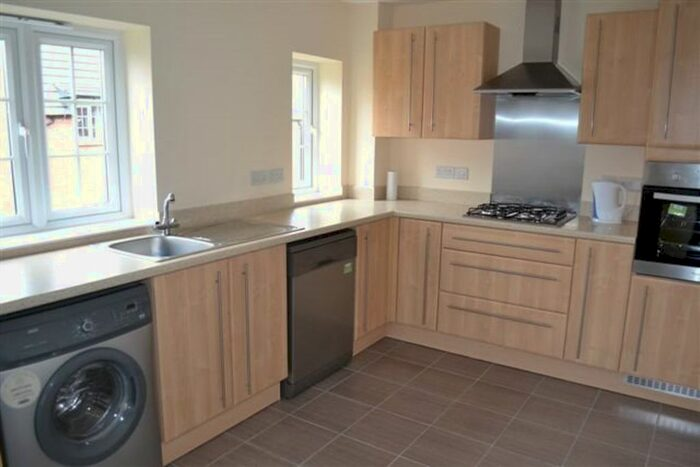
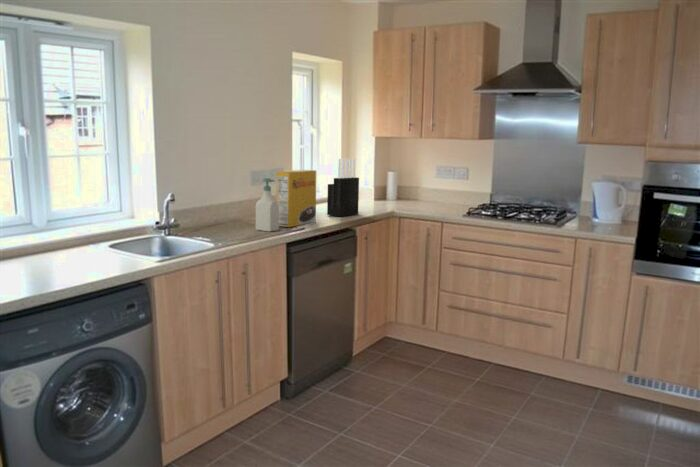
+ knife block [326,158,360,218]
+ cereal box [275,169,317,228]
+ soap bottle [255,177,280,233]
